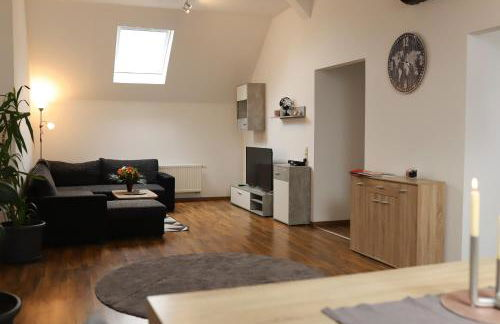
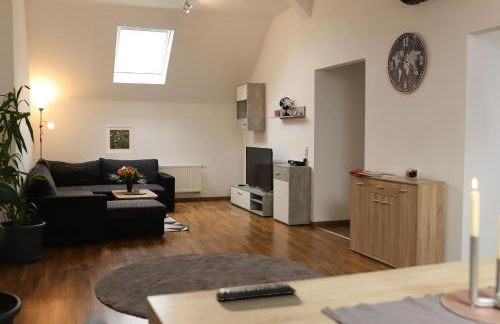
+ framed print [104,124,135,154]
+ remote control [215,281,297,302]
